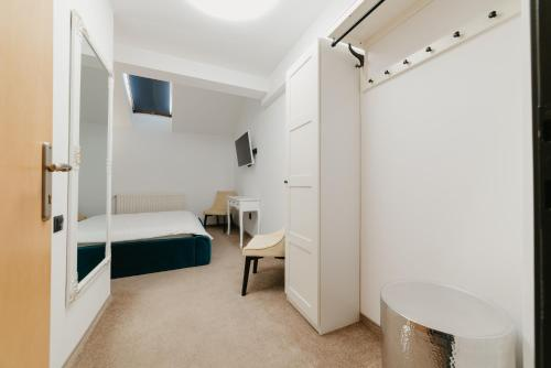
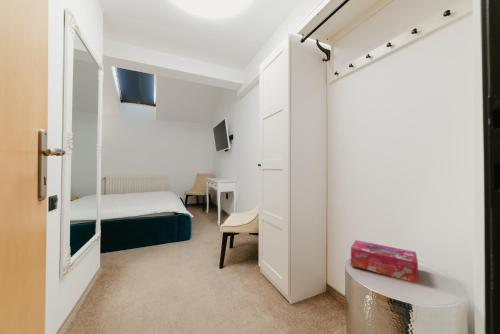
+ tissue box [350,239,419,284]
